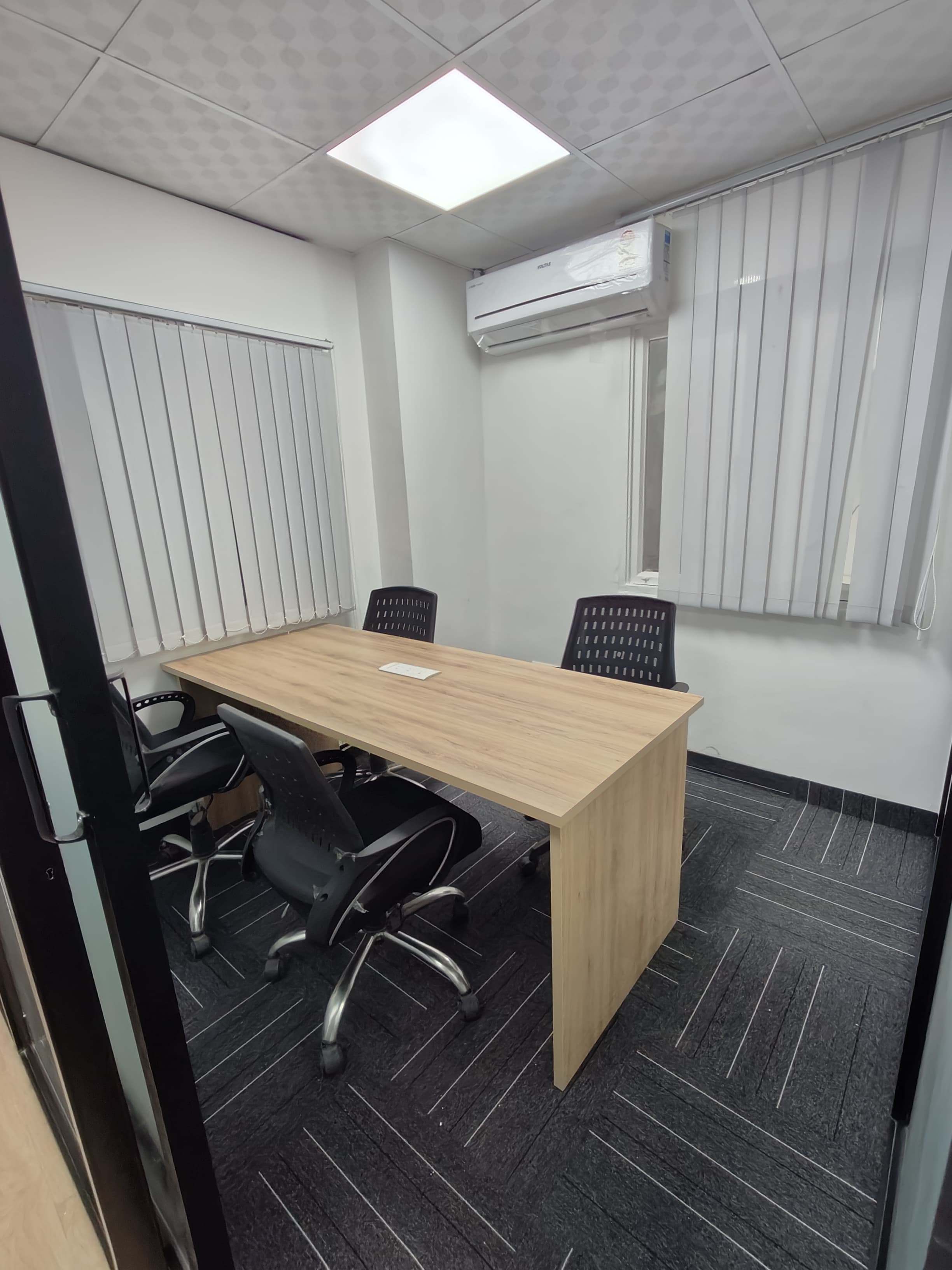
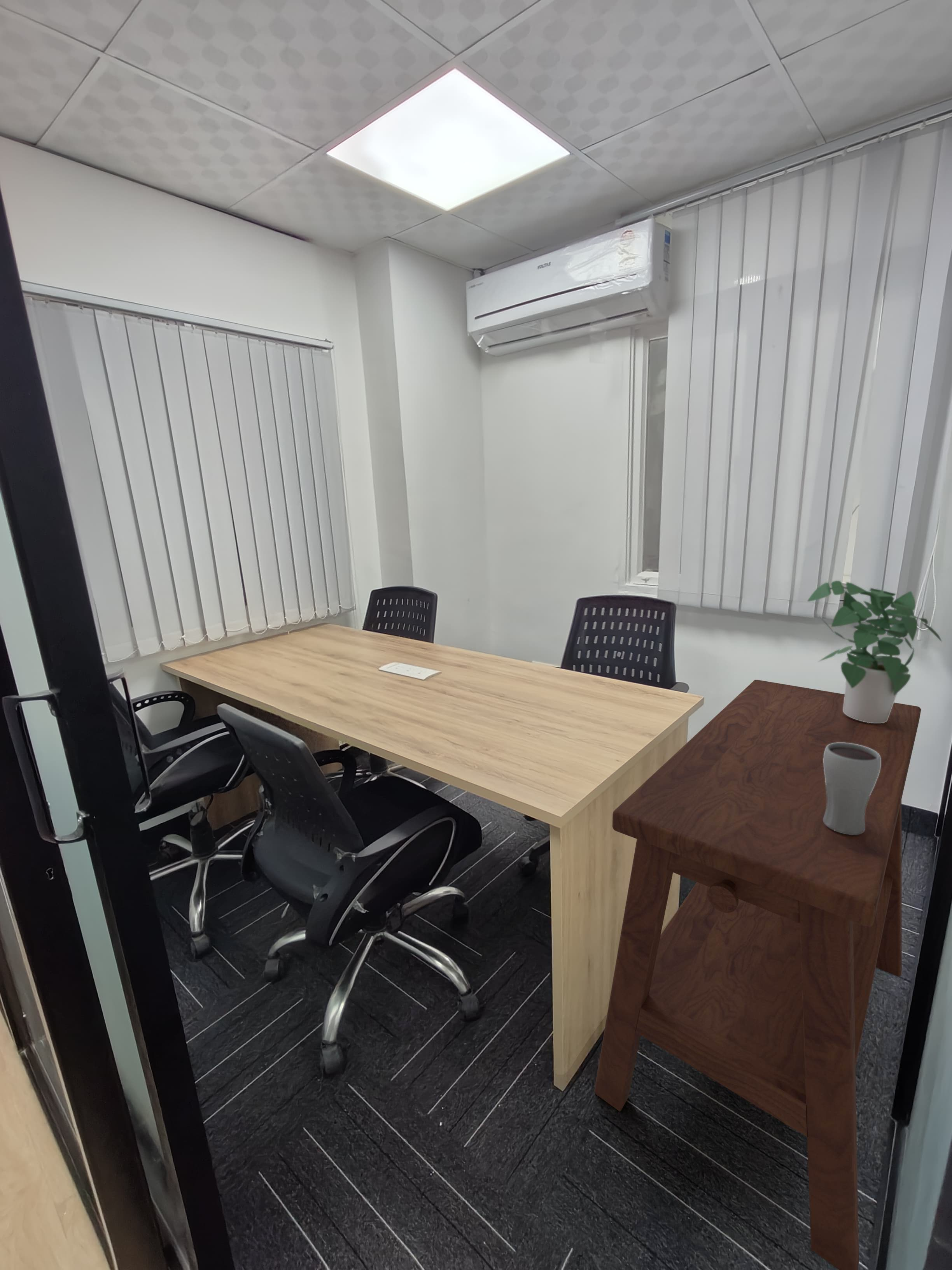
+ side table [594,679,921,1270]
+ potted plant [807,580,942,723]
+ drinking glass [823,742,881,835]
